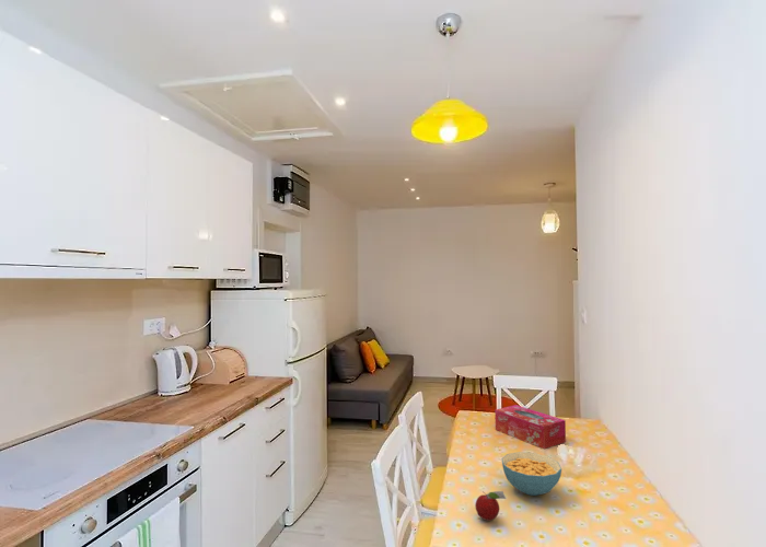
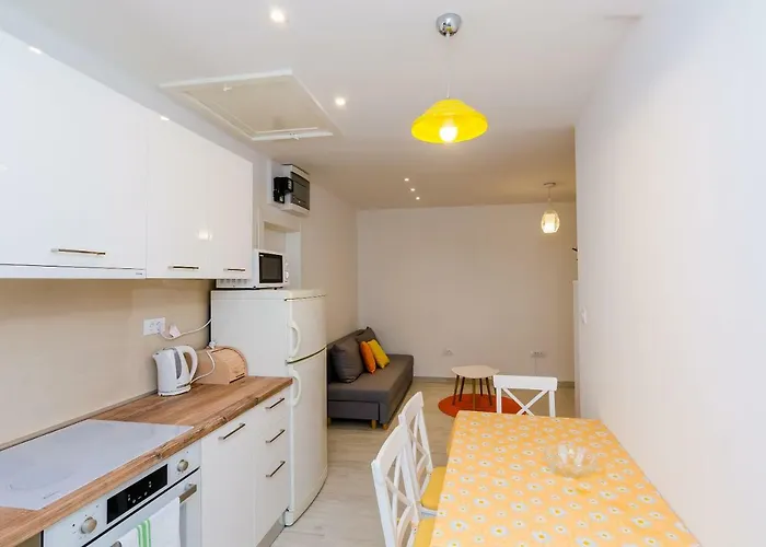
- fruit [474,490,507,522]
- tissue box [494,404,567,450]
- cereal bowl [500,451,562,497]
